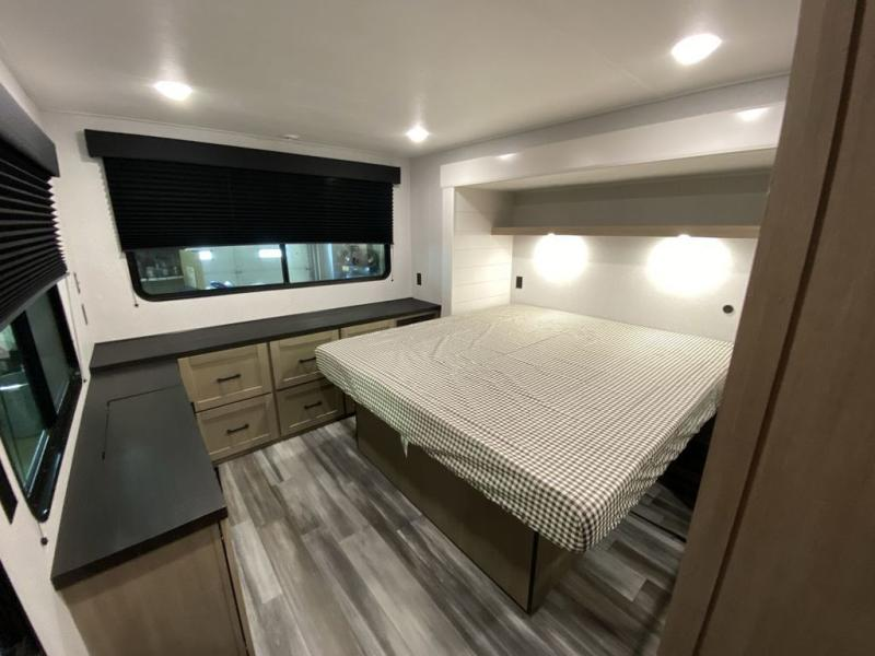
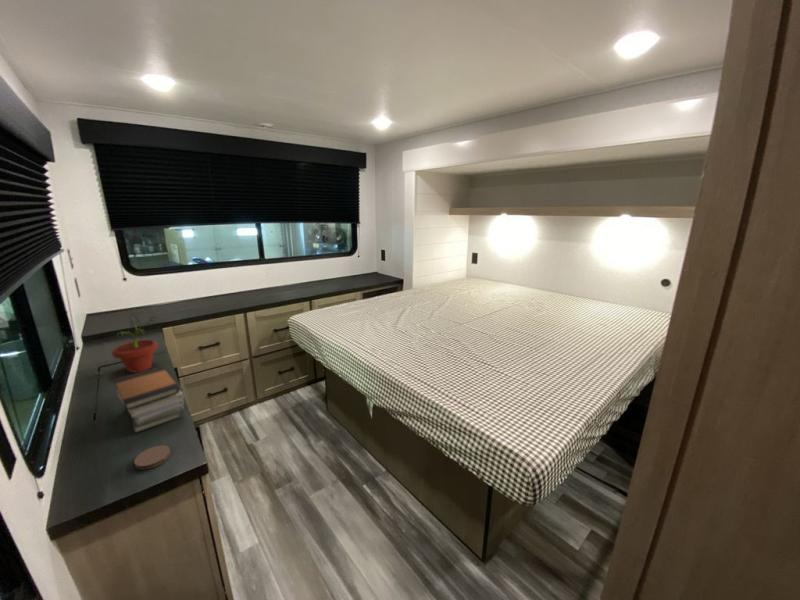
+ book stack [113,365,185,434]
+ potted plant [111,312,159,374]
+ coaster [133,444,172,470]
